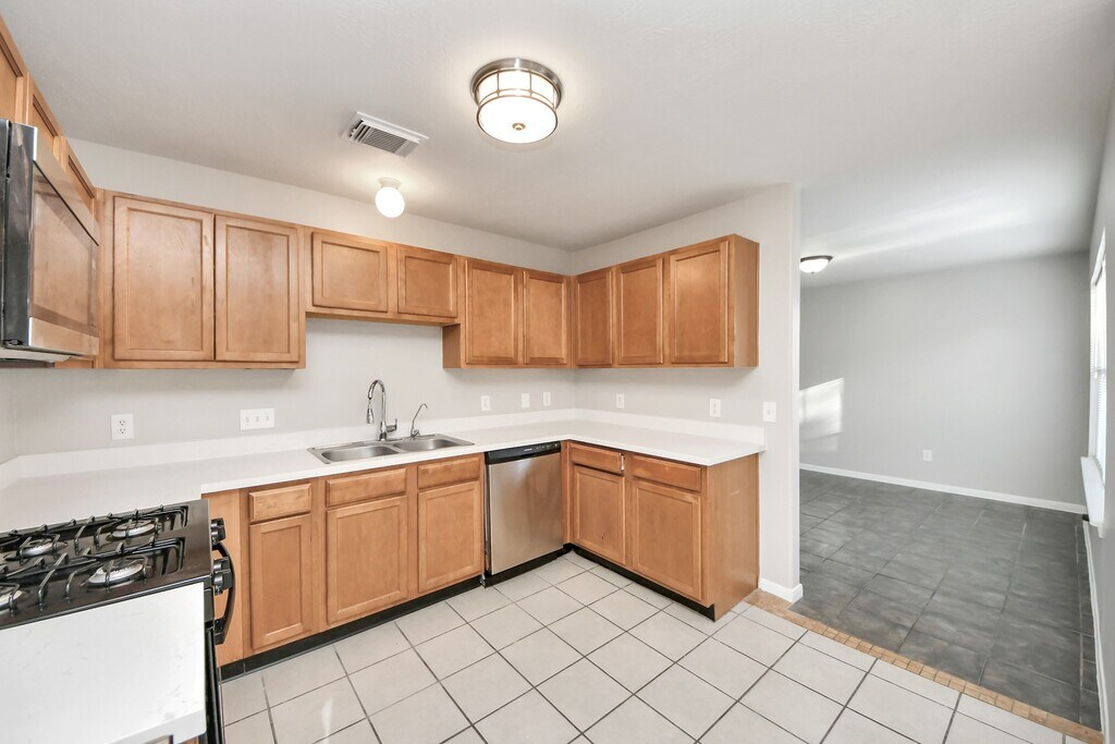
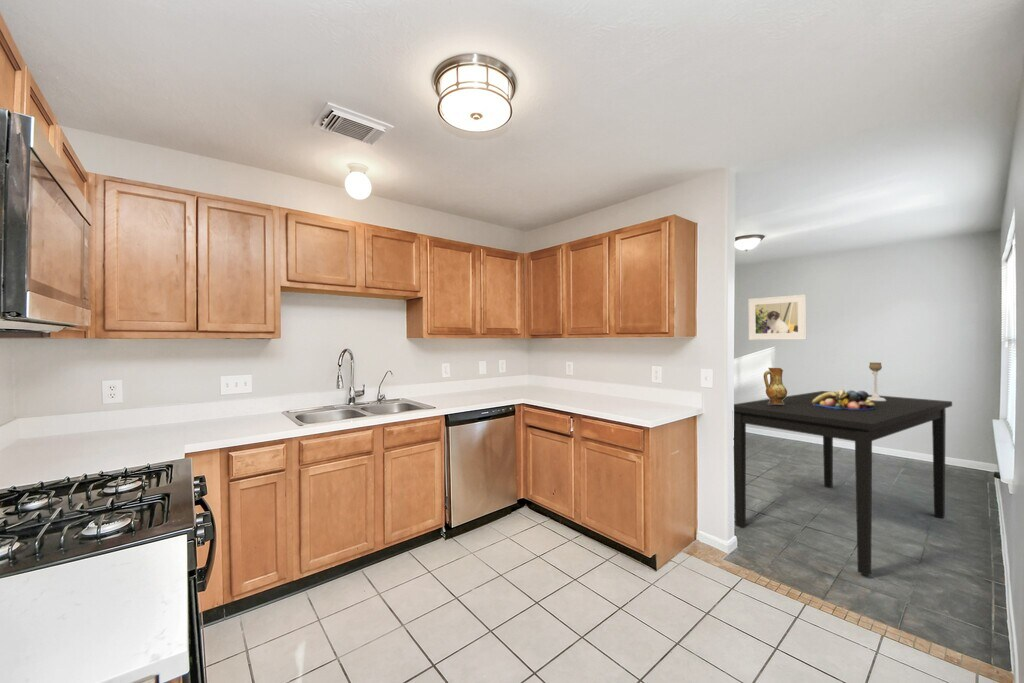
+ ceramic jug [763,367,788,404]
+ candle holder [867,361,886,401]
+ fruit bowl [812,388,875,410]
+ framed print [747,294,807,341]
+ dining table [732,390,953,577]
